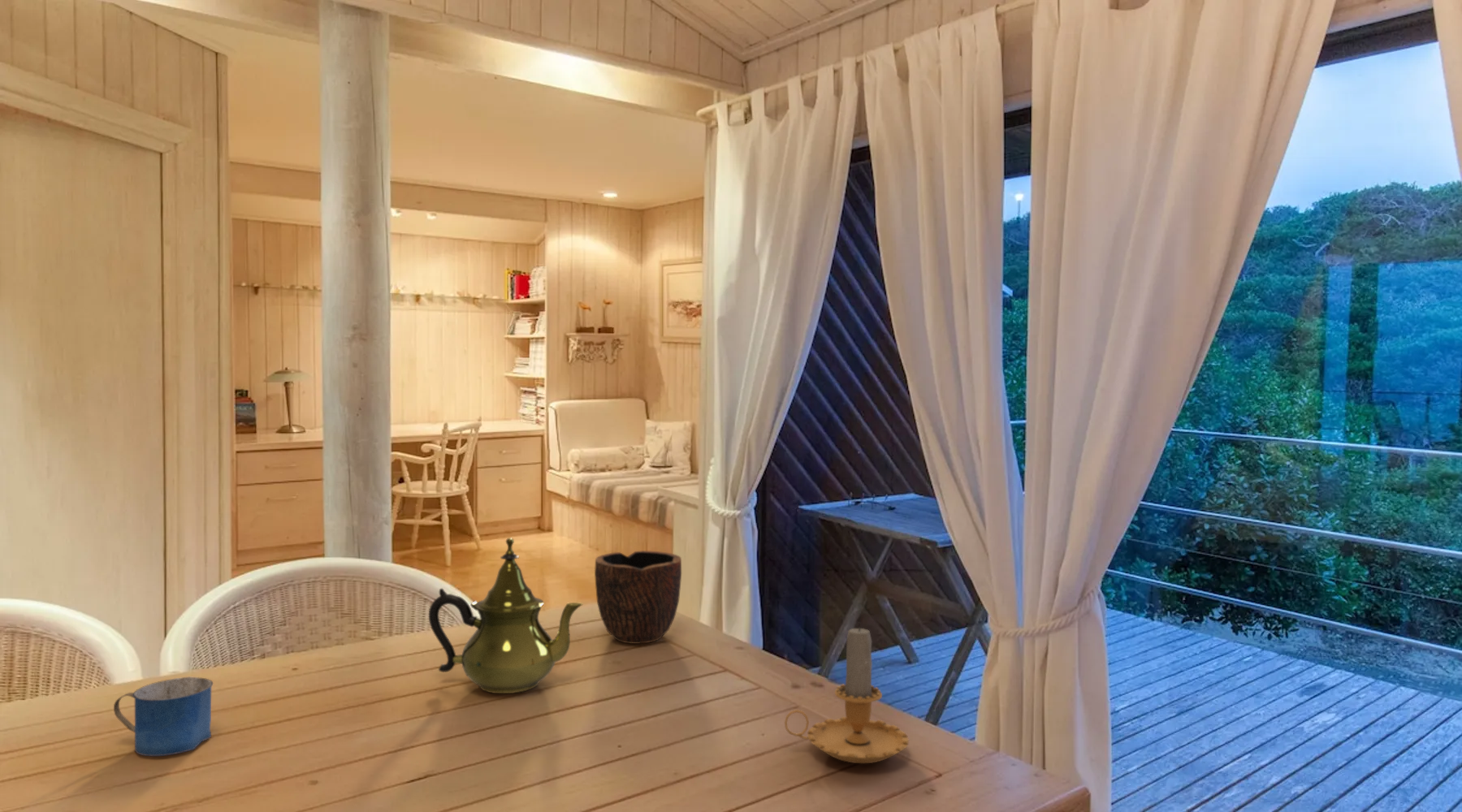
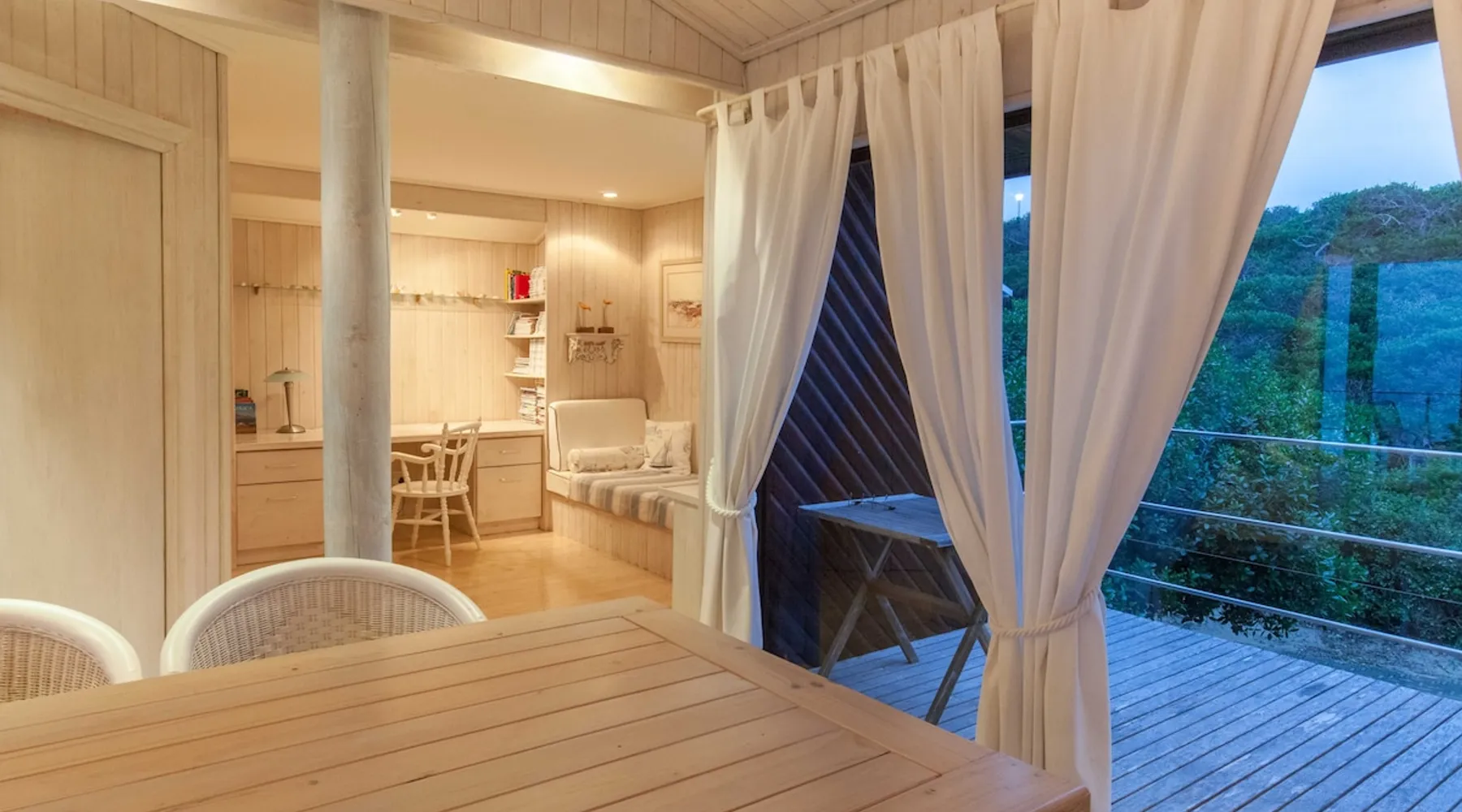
- candle [784,622,910,764]
- teapot [428,538,583,694]
- mug [113,676,214,757]
- bowl [594,550,682,645]
